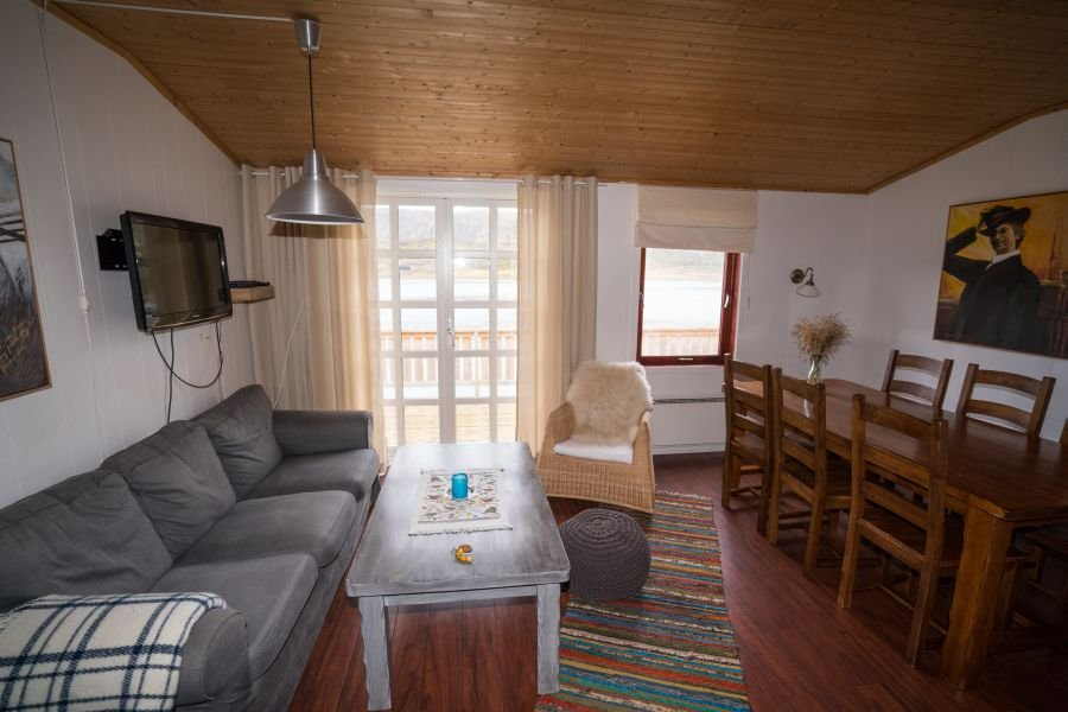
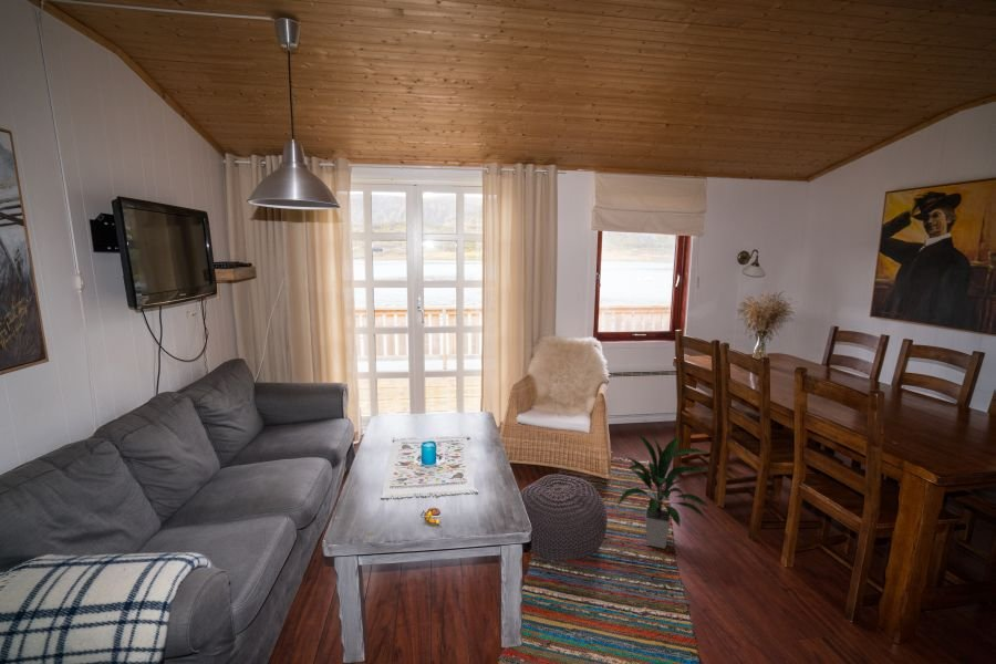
+ indoor plant [615,430,710,550]
